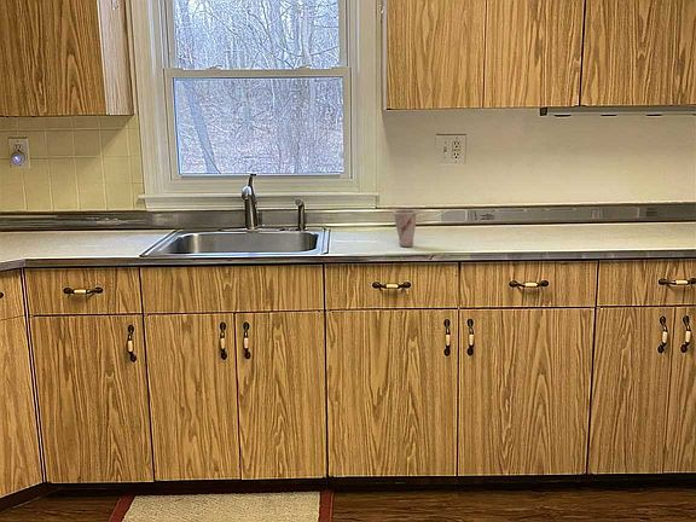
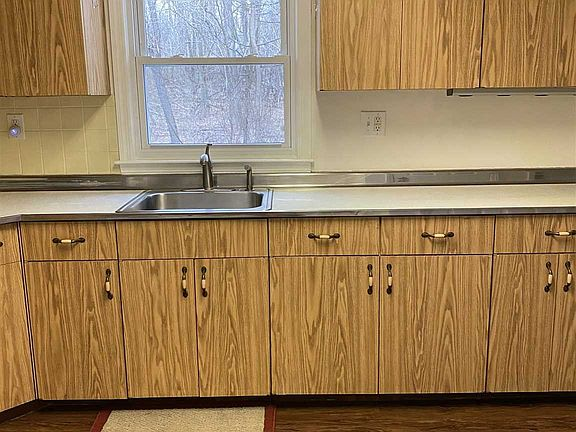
- cup [393,208,418,248]
